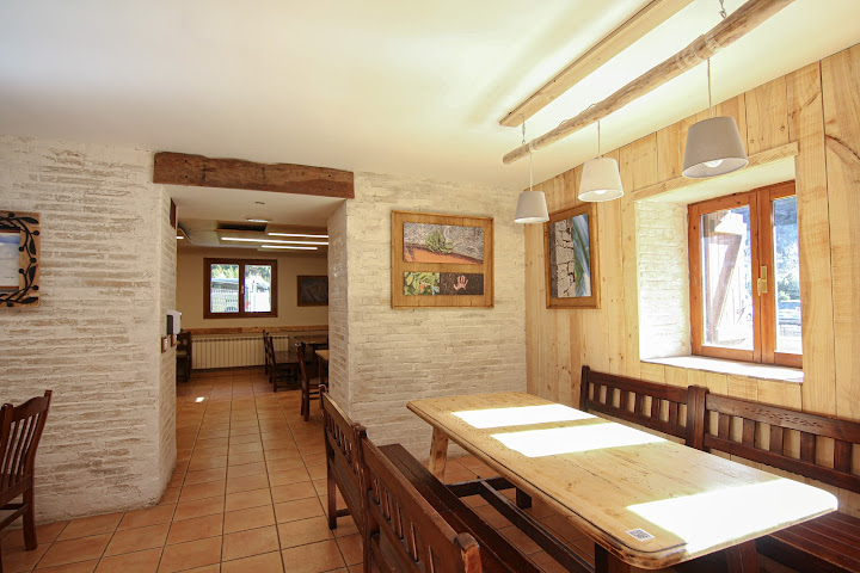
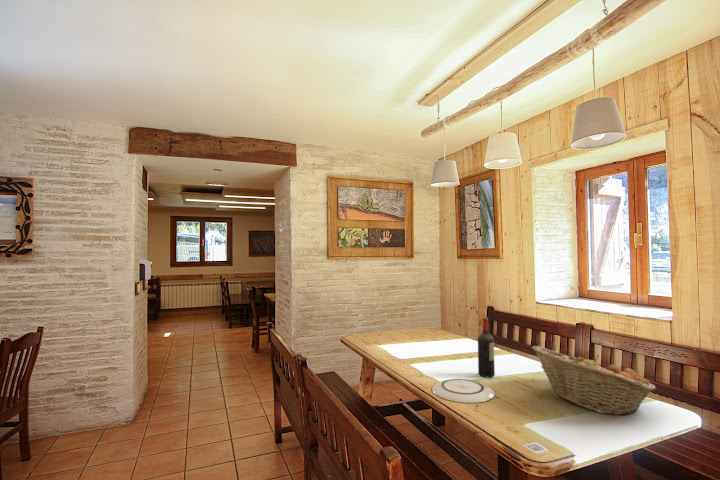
+ plate [431,378,495,404]
+ fruit basket [531,345,657,416]
+ wine bottle [477,316,496,378]
